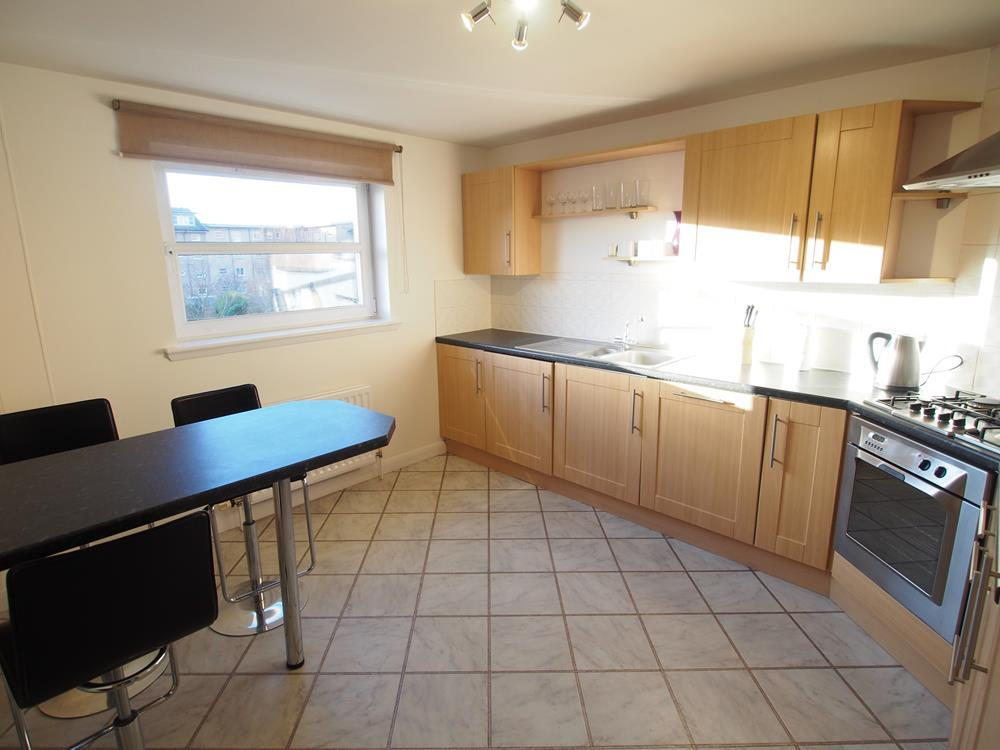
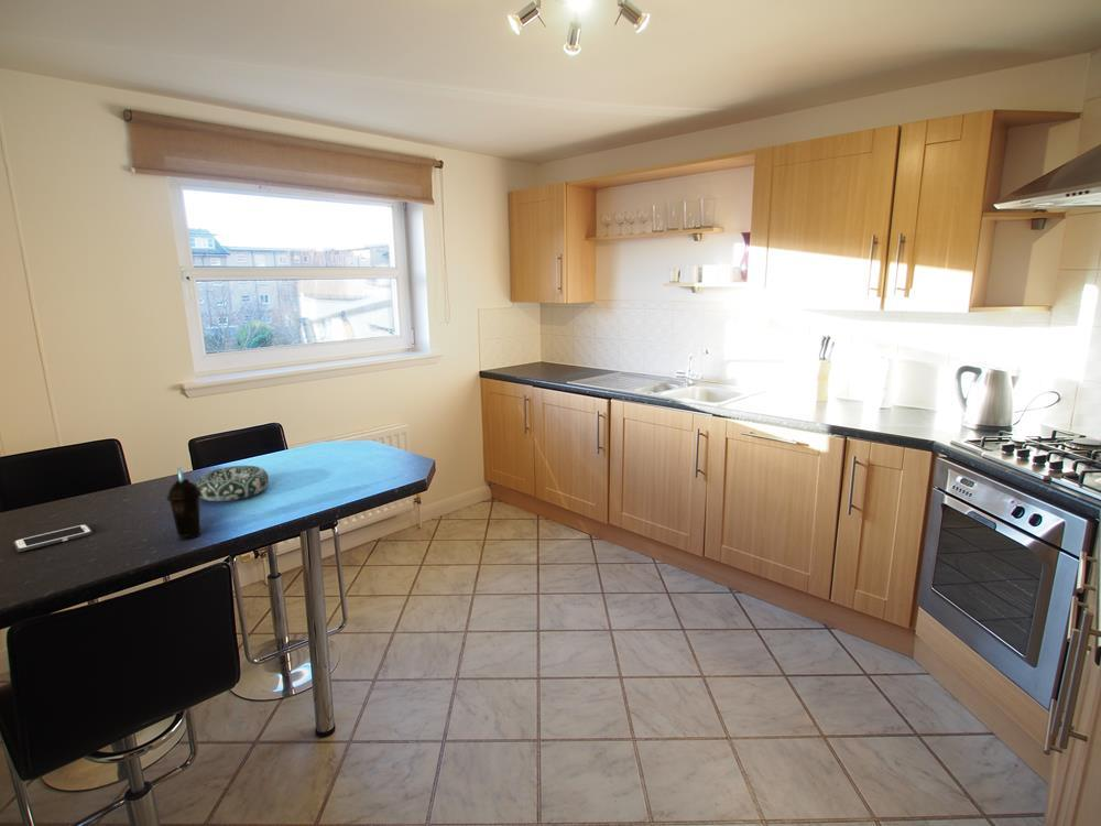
+ cell phone [12,523,94,553]
+ decorative bowl [194,465,270,502]
+ cup [165,466,201,541]
